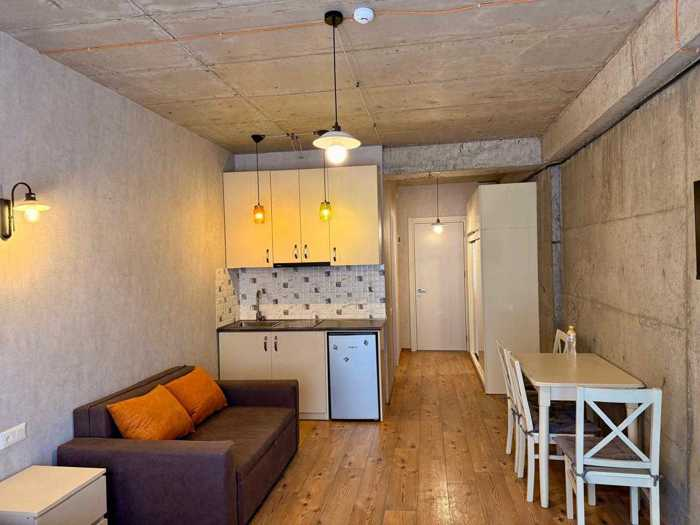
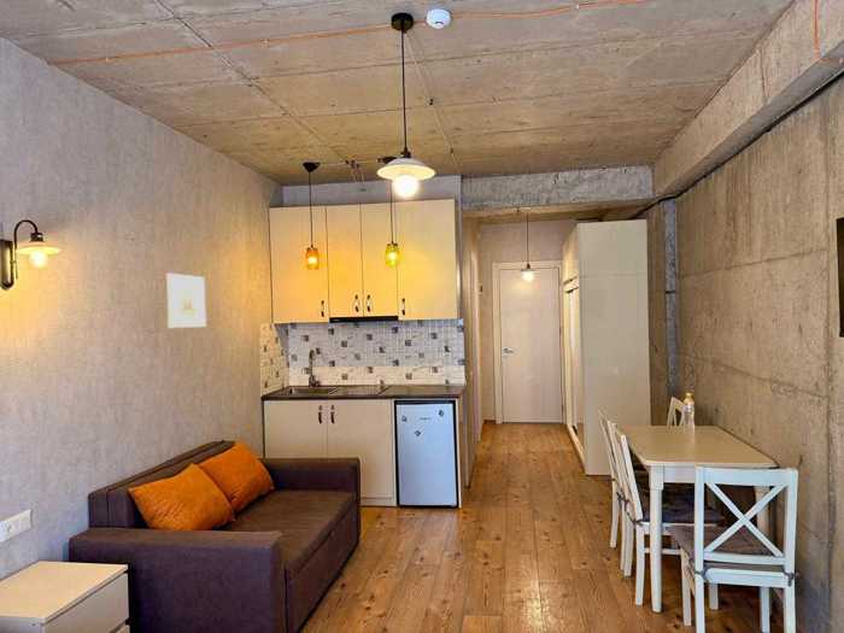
+ wall art [166,272,207,329]
